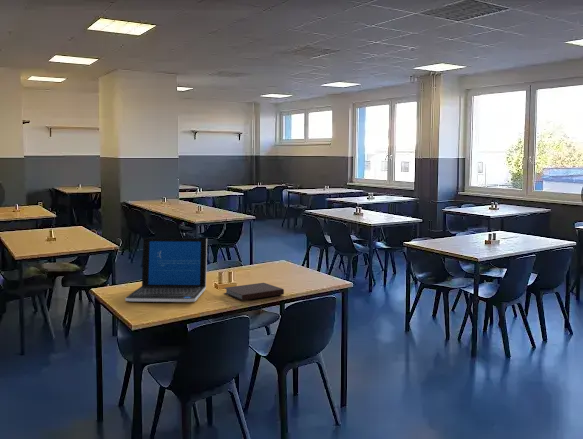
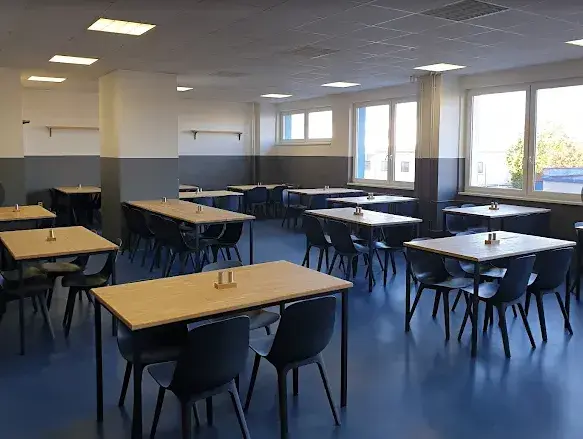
- notebook [223,282,285,301]
- laptop [124,237,208,303]
